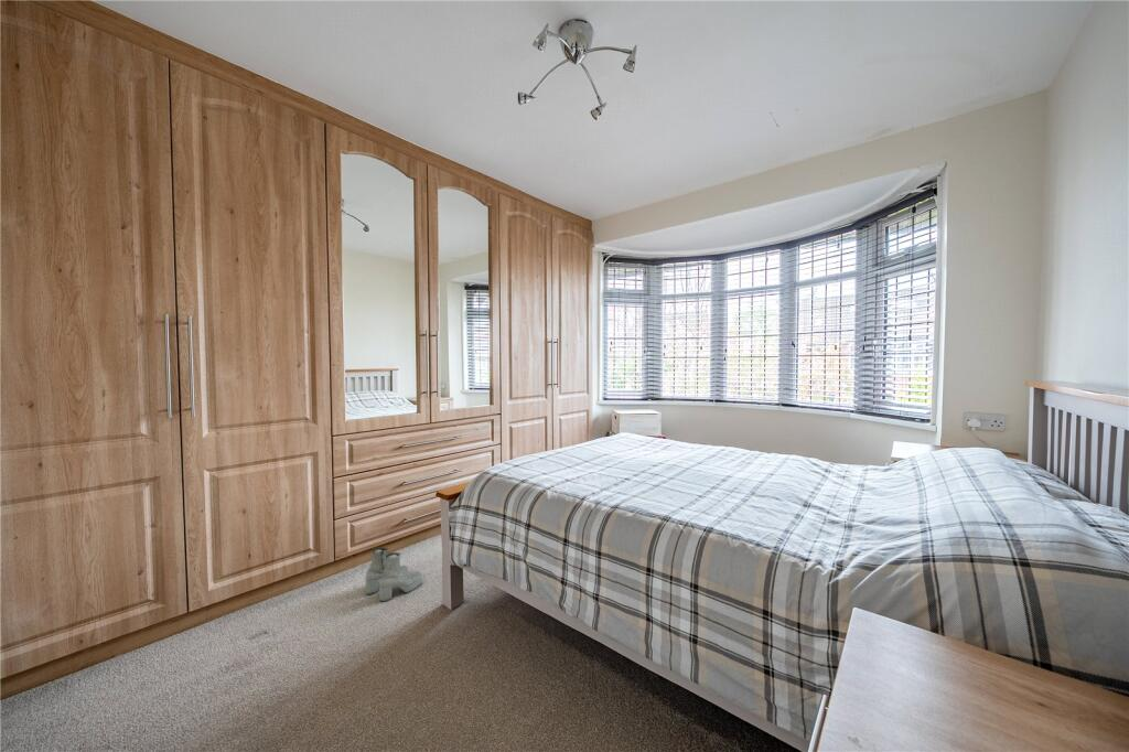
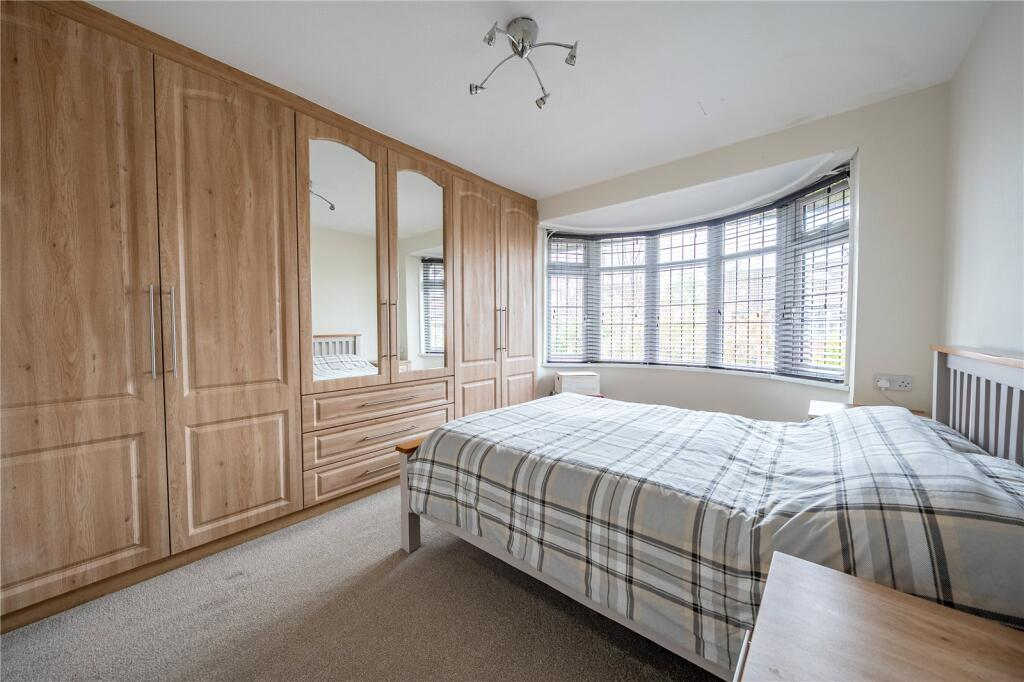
- boots [365,547,423,602]
